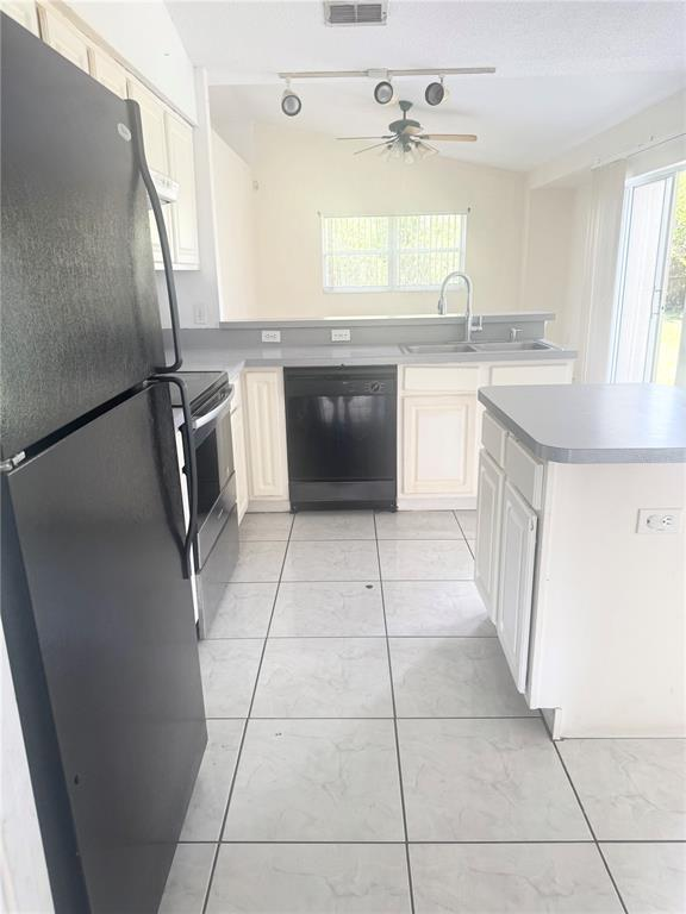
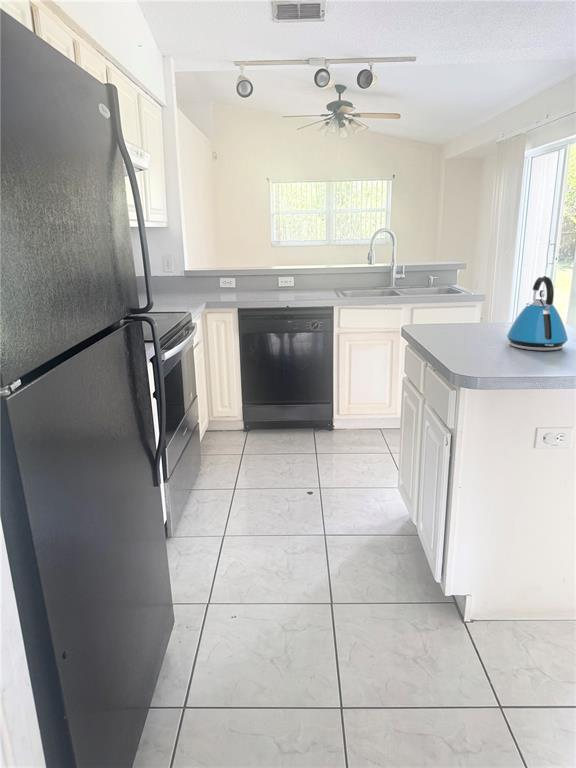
+ kettle [506,274,569,352]
